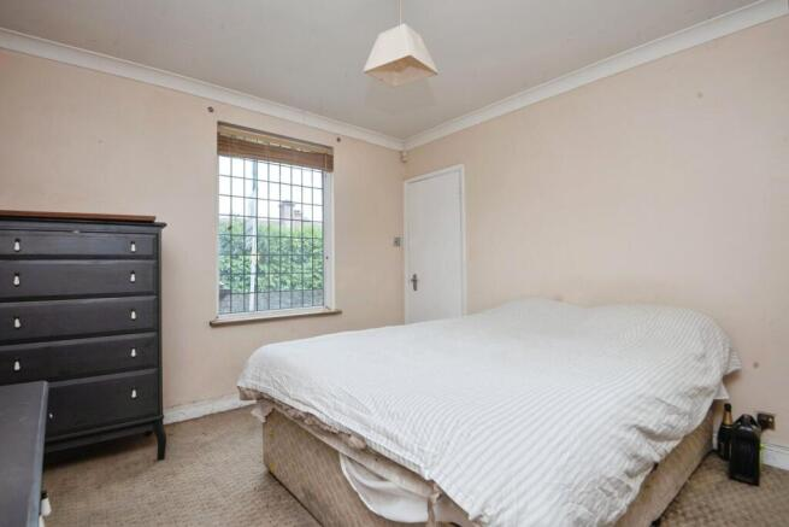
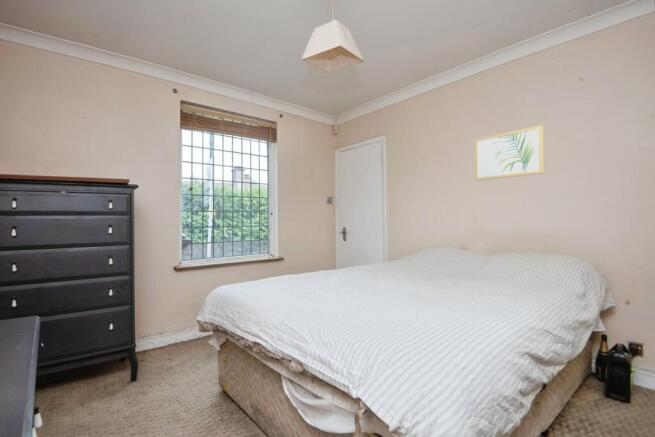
+ wall art [474,124,545,182]
